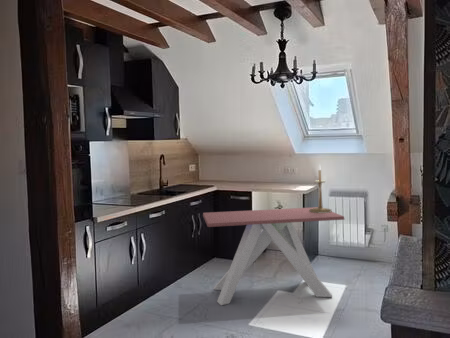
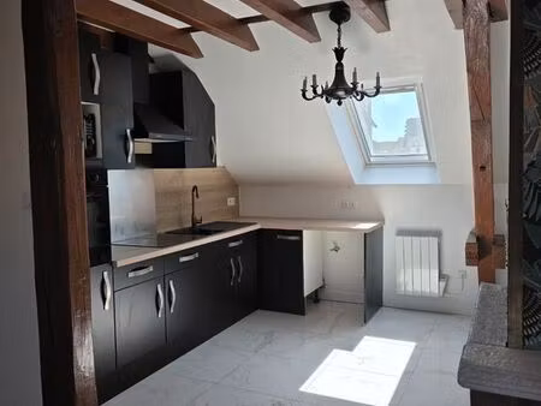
- dining table [202,206,346,306]
- candlestick [309,163,333,213]
